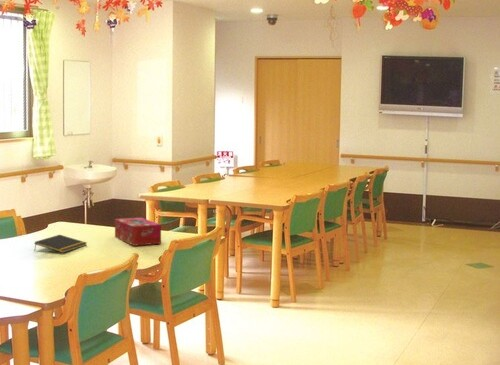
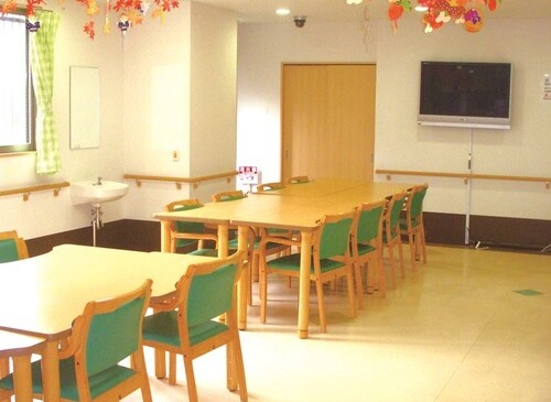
- notepad [33,234,88,254]
- tissue box [114,217,162,247]
